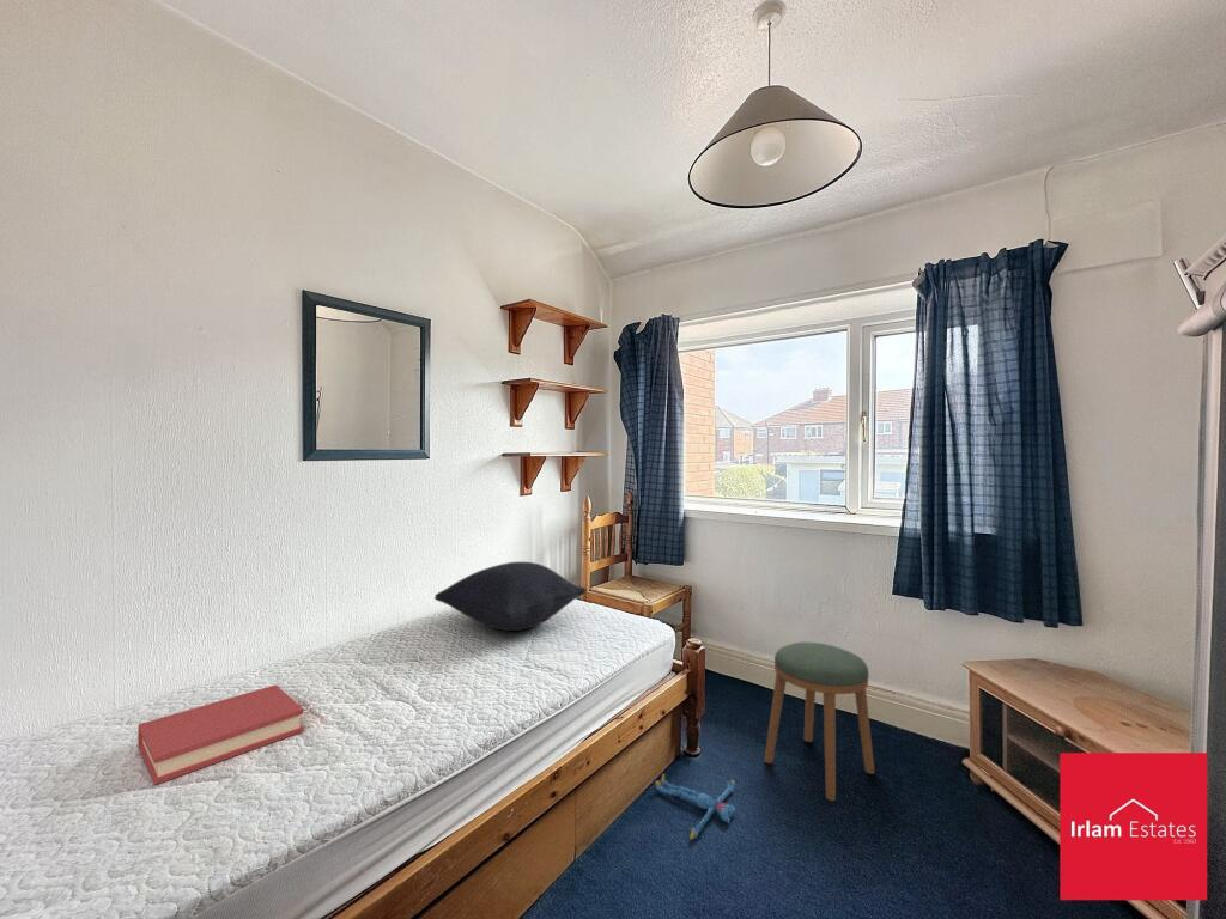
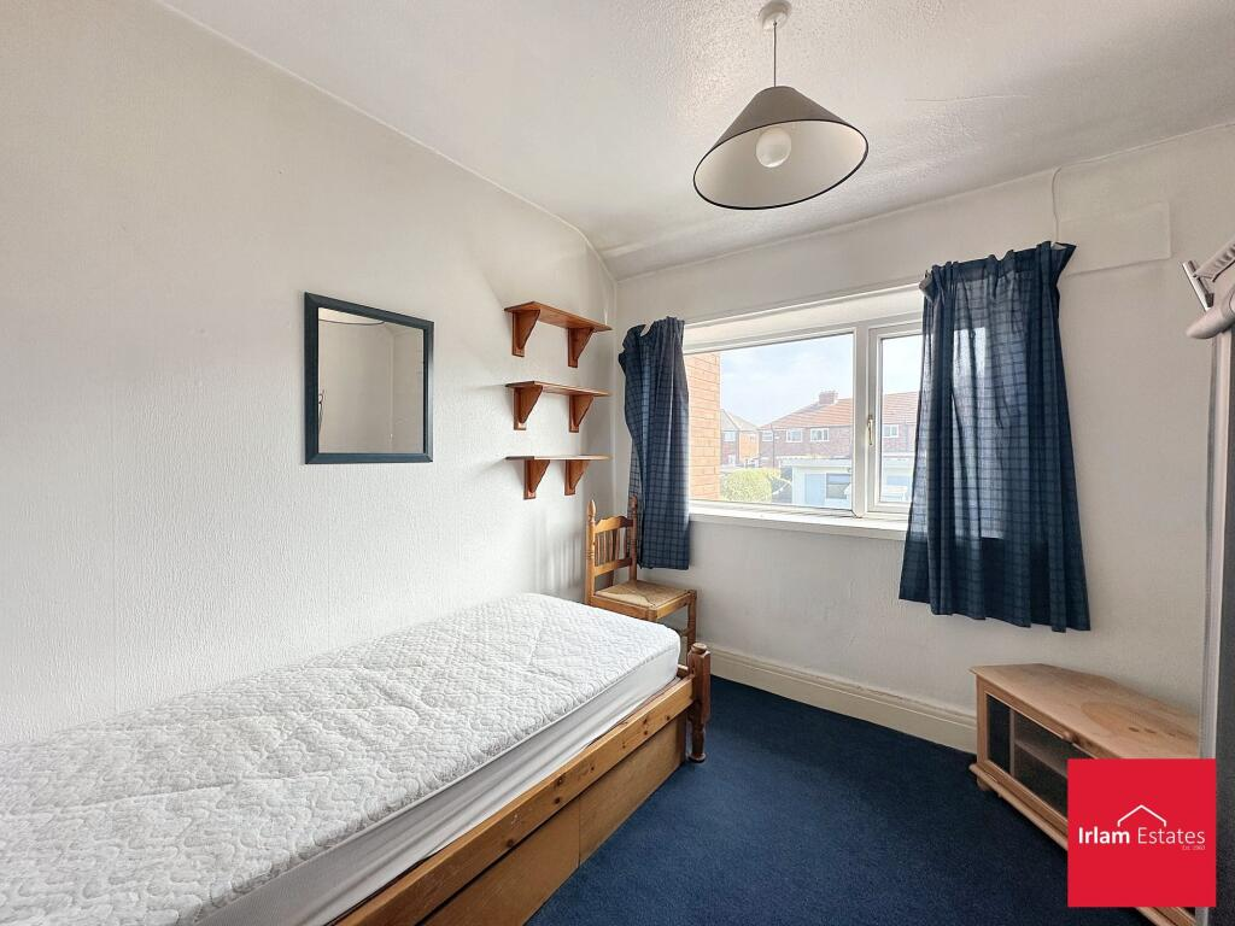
- stool [763,641,876,802]
- pillow [433,560,588,632]
- hardback book [136,683,304,786]
- plush toy [654,773,736,841]
